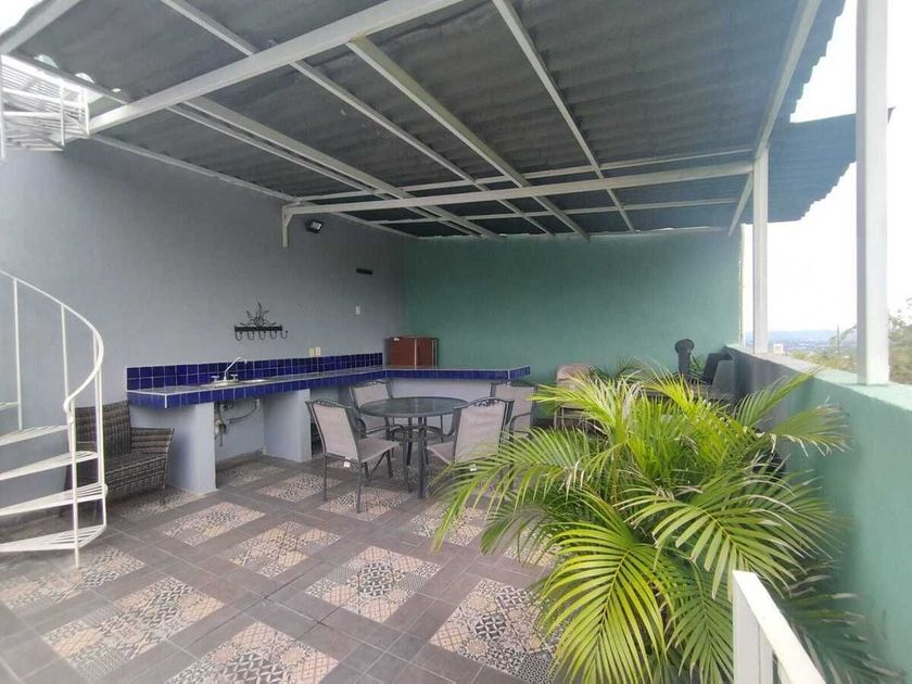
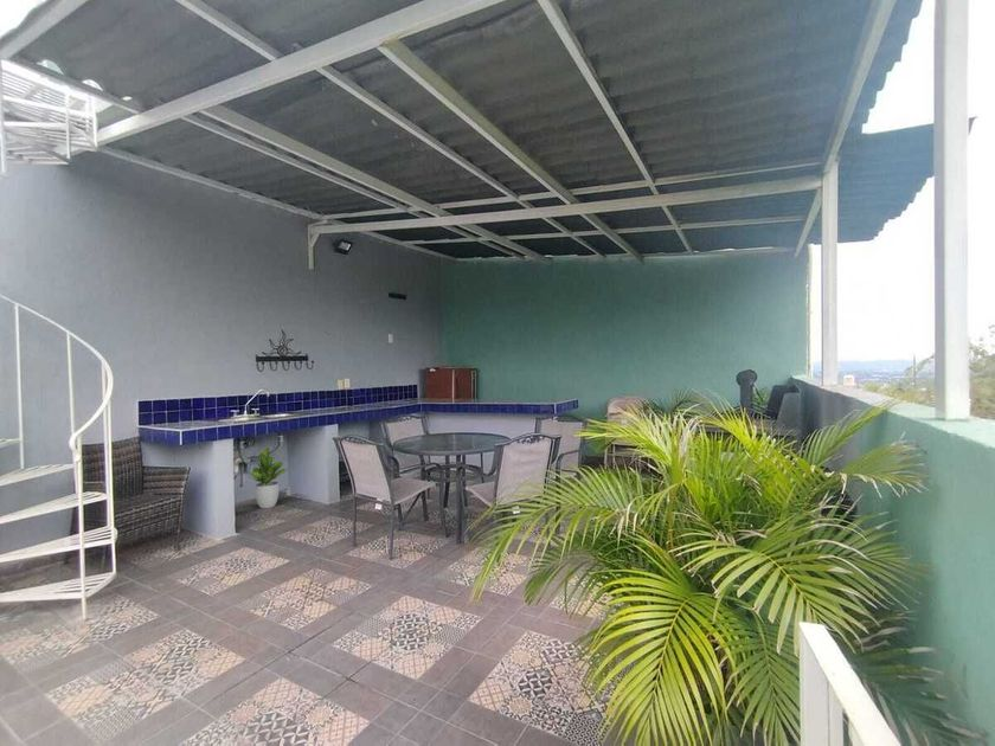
+ potted plant [246,445,288,509]
